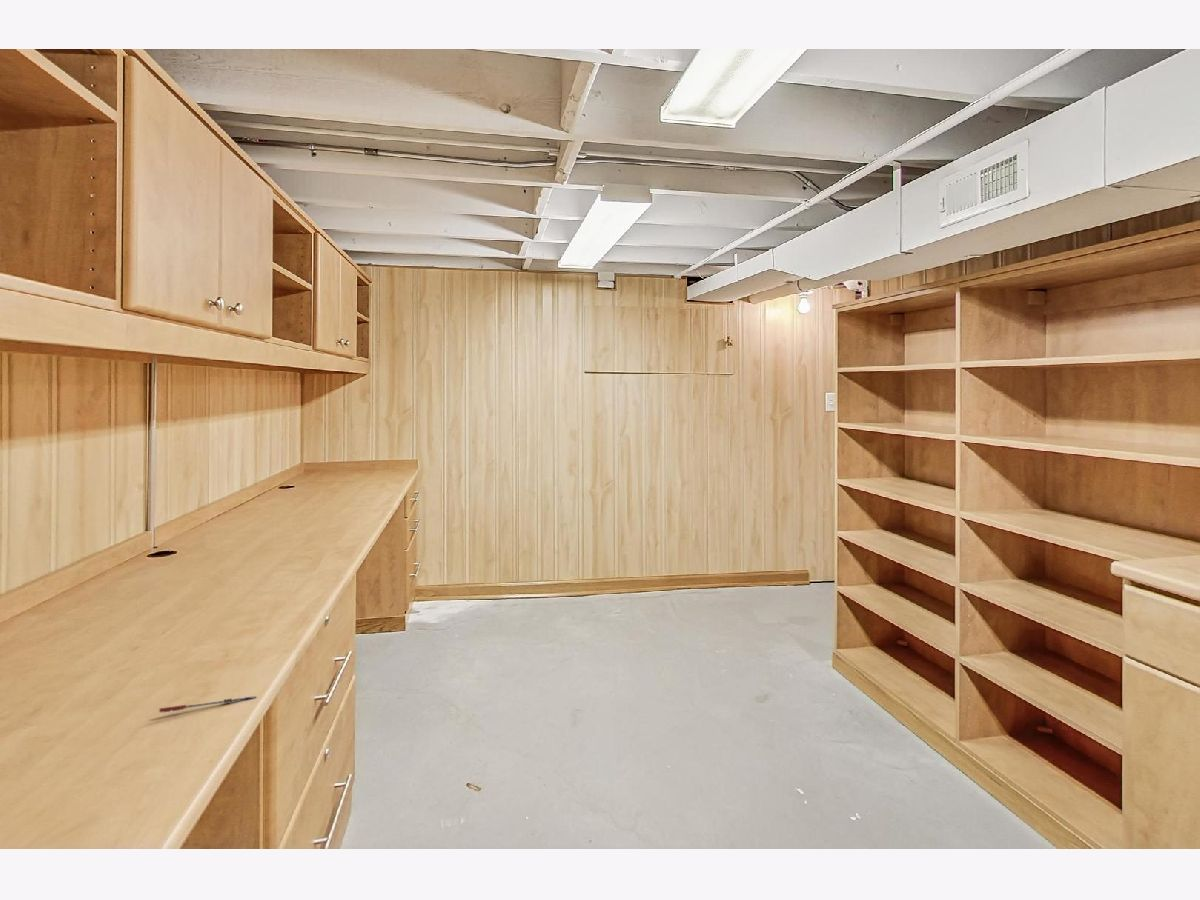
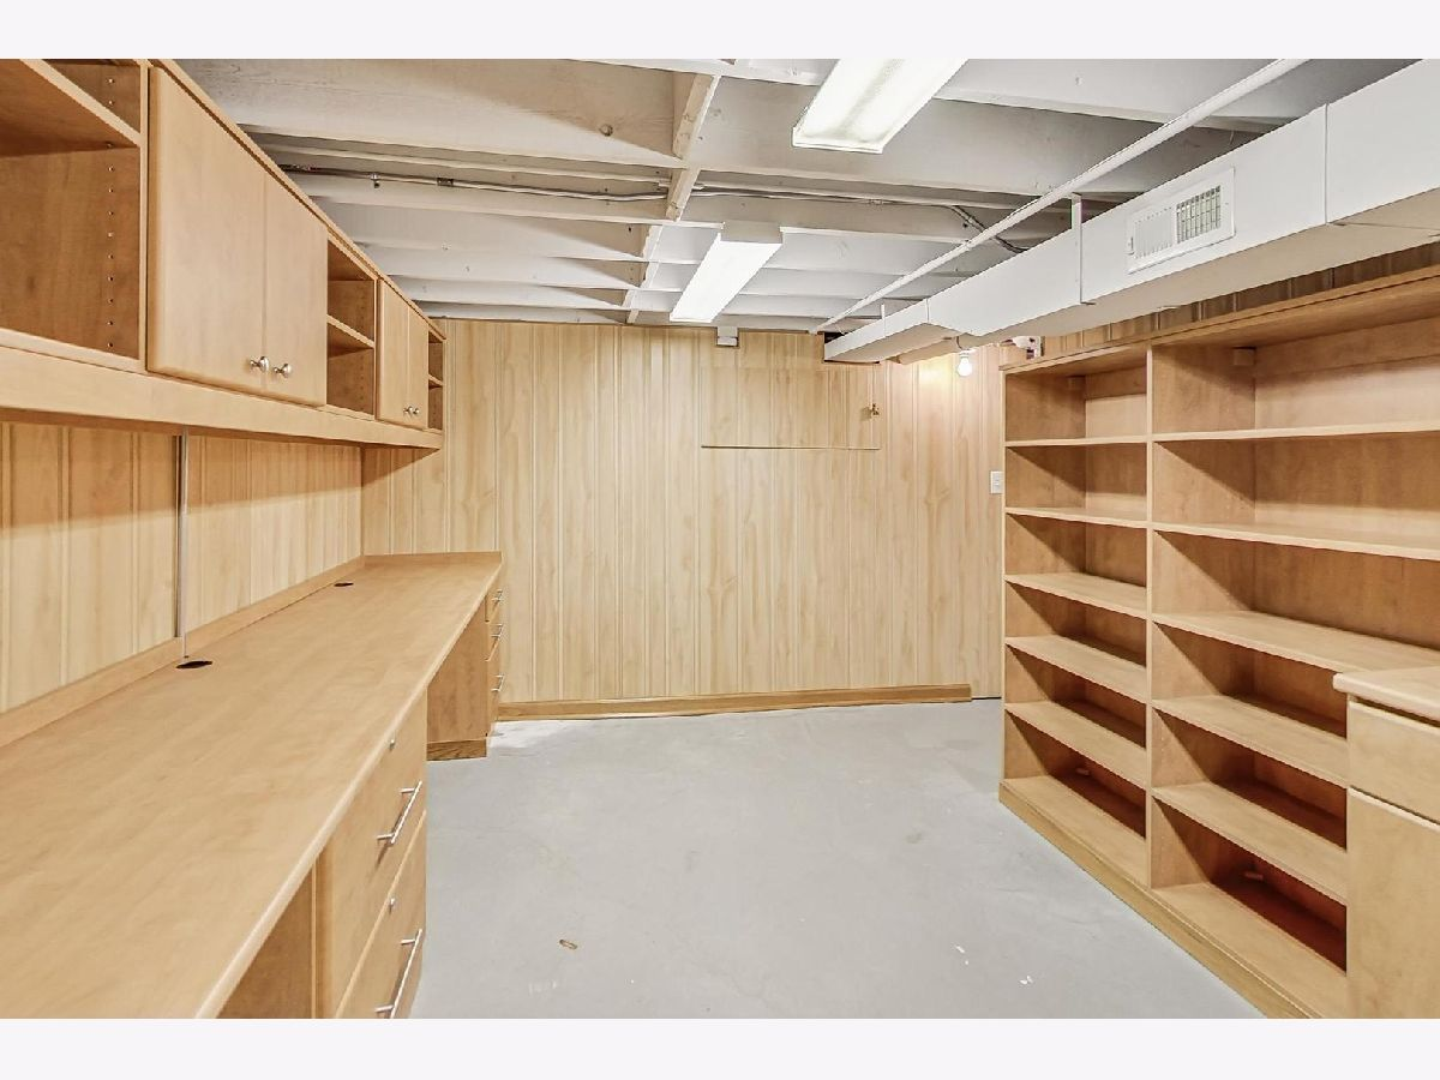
- pen [158,695,257,713]
